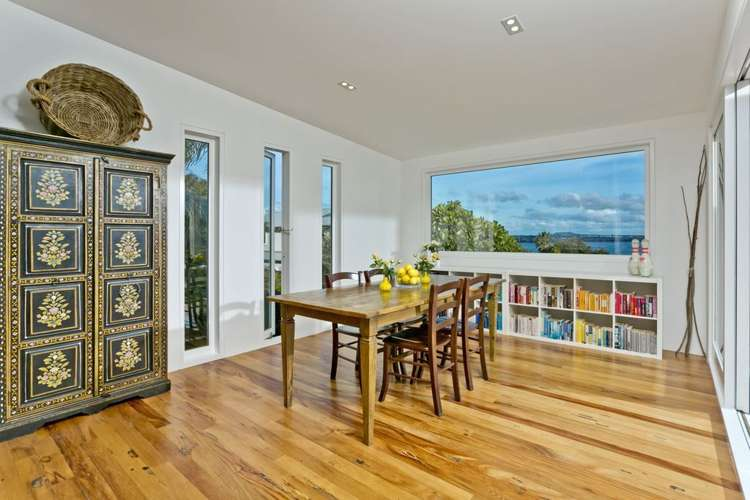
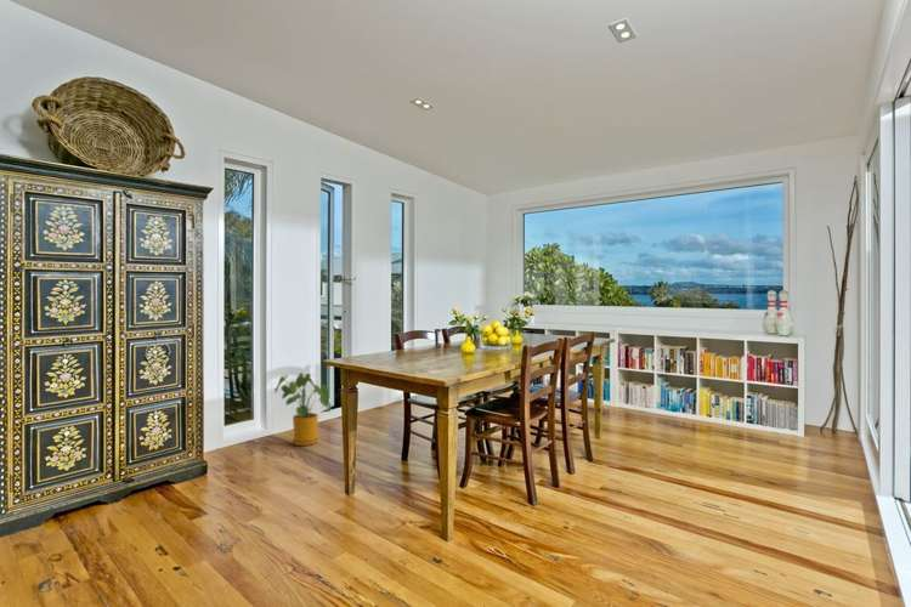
+ house plant [273,371,330,447]
